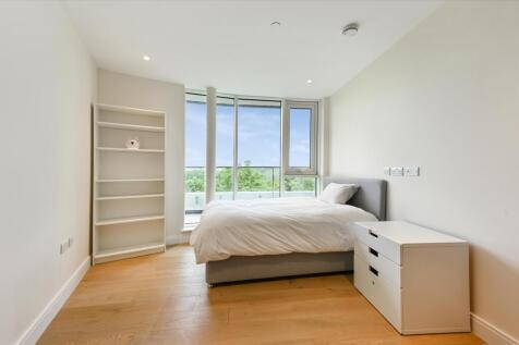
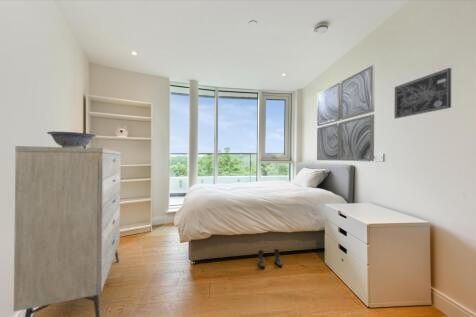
+ wall art [394,67,452,119]
+ wall art [316,64,376,162]
+ boots [257,248,283,268]
+ decorative bowl [46,131,97,148]
+ dresser [13,145,122,317]
